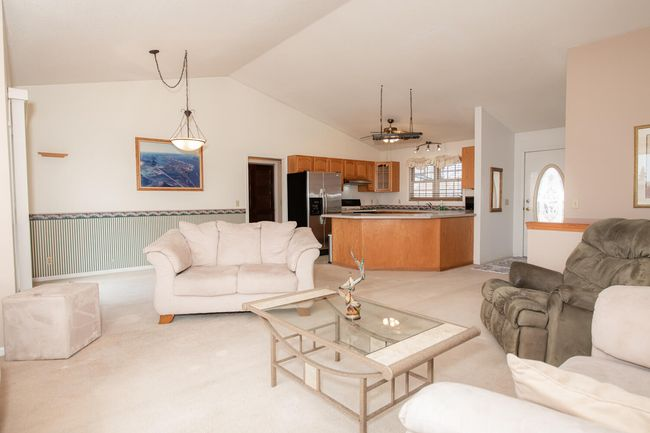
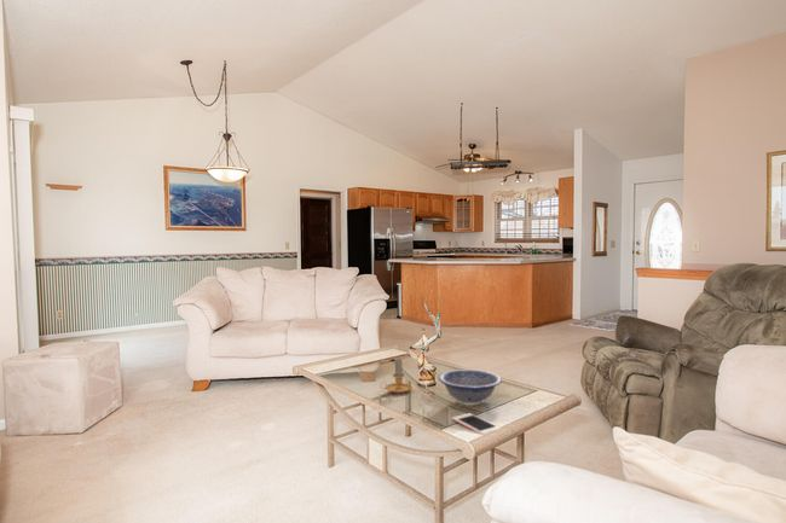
+ candle [380,355,414,395]
+ decorative bowl [438,368,503,407]
+ cell phone [451,412,502,435]
